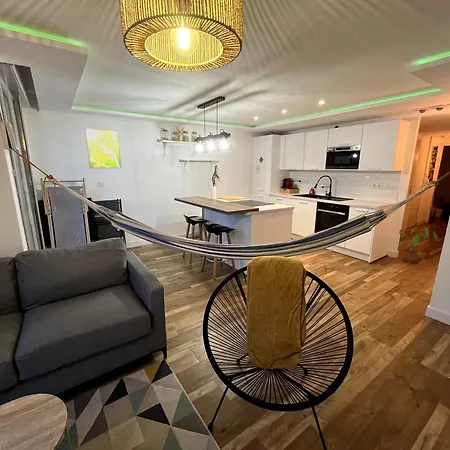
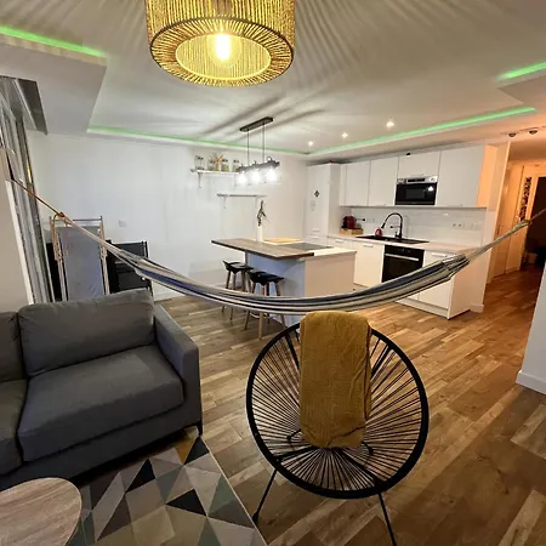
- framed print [84,127,122,169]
- house plant [398,226,438,265]
